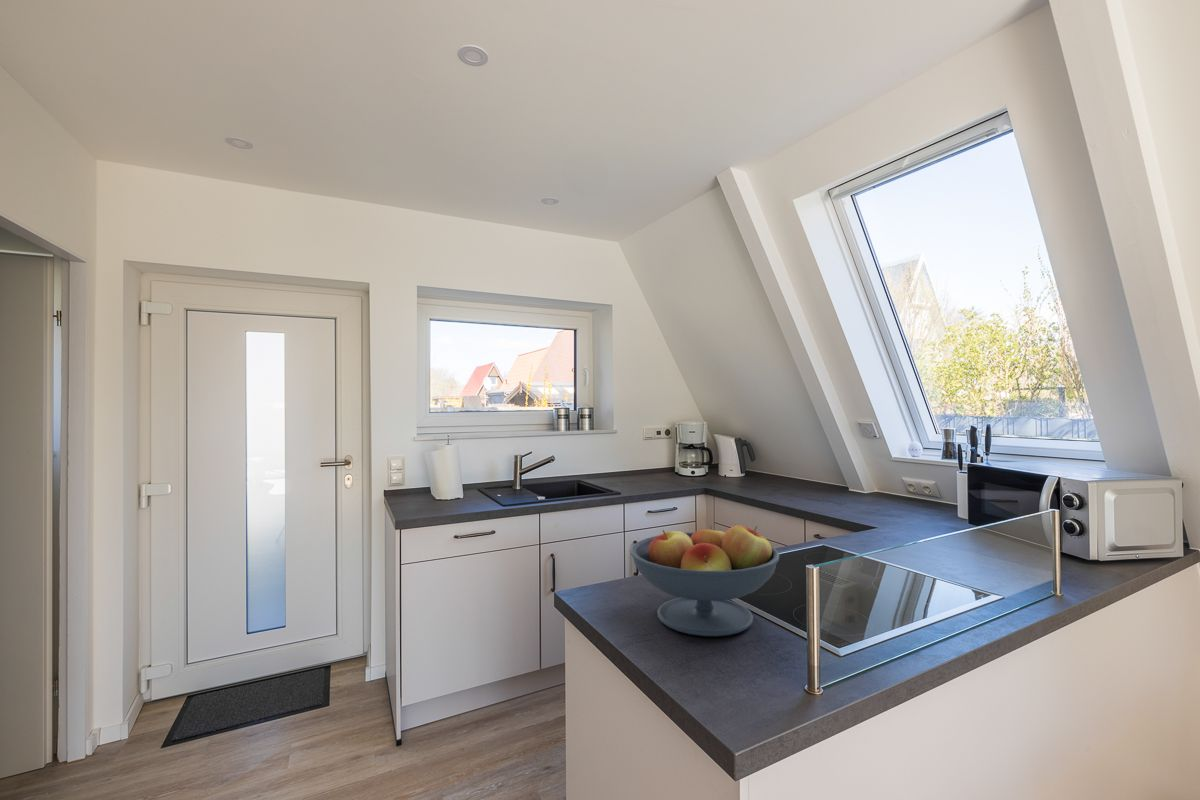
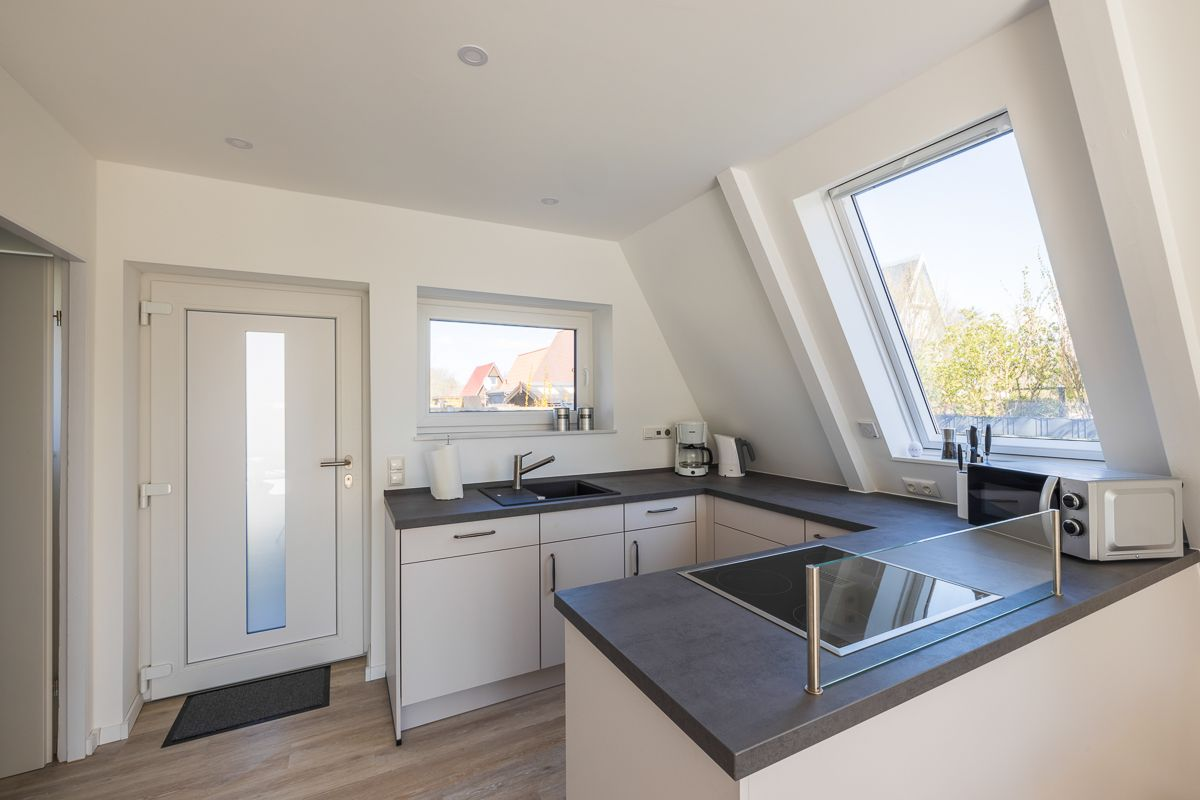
- fruit bowl [630,524,780,637]
